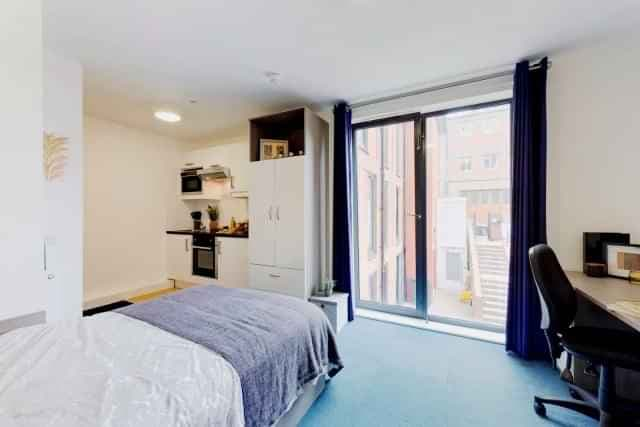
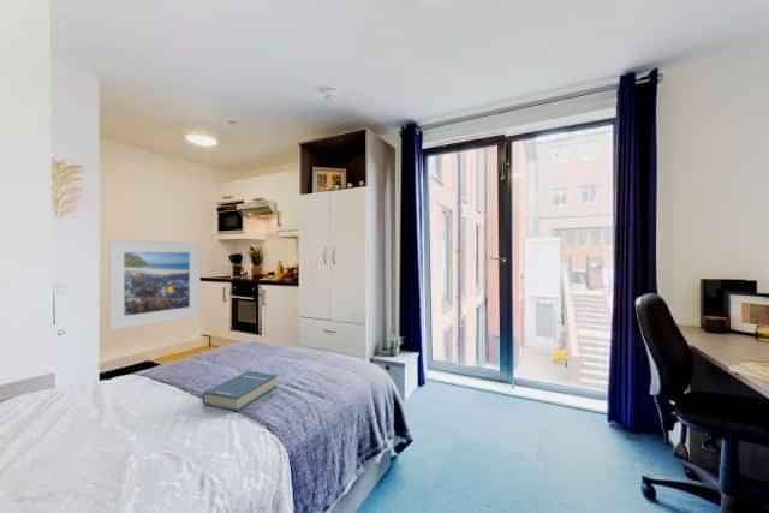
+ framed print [107,238,201,332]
+ hardback book [202,370,278,412]
